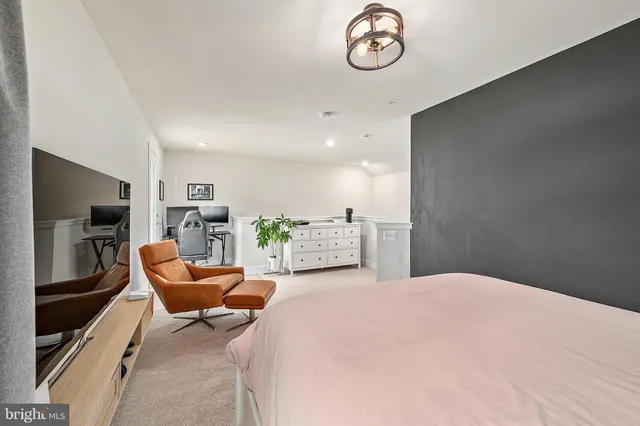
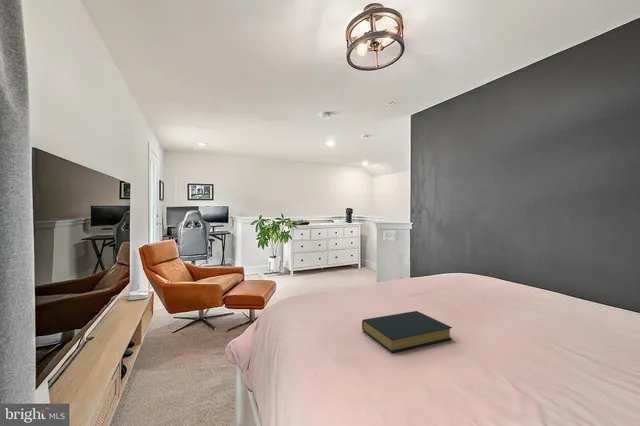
+ hardback book [361,310,453,353]
